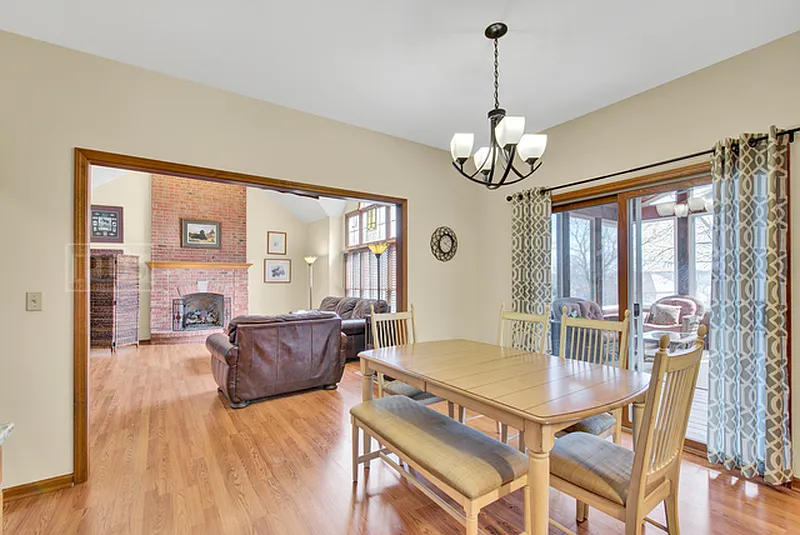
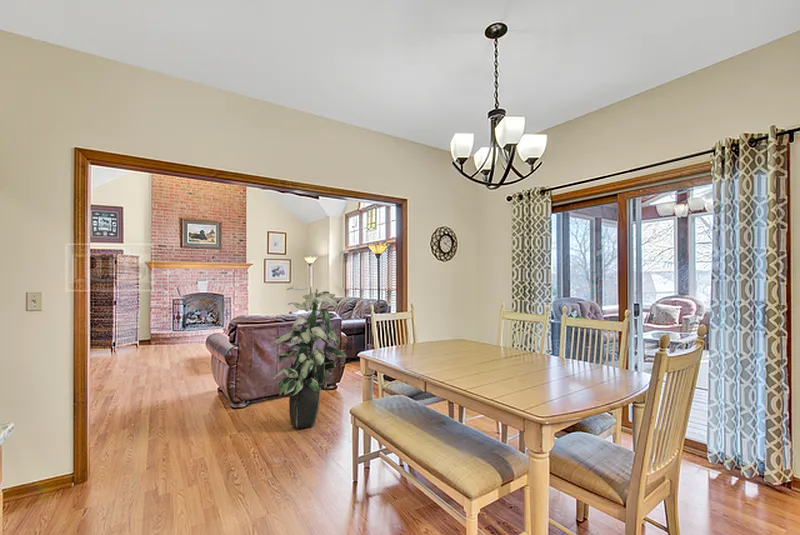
+ indoor plant [272,285,348,429]
